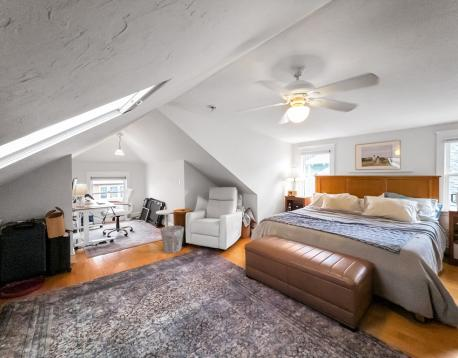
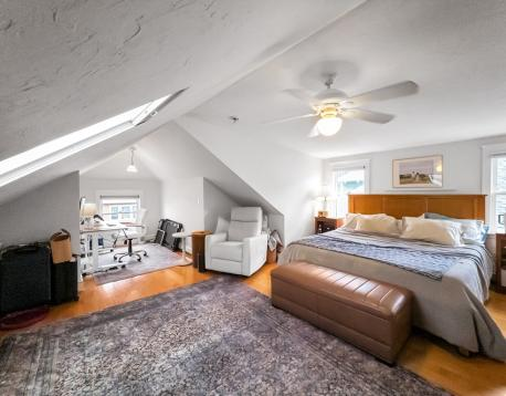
- waste bin [159,225,185,254]
